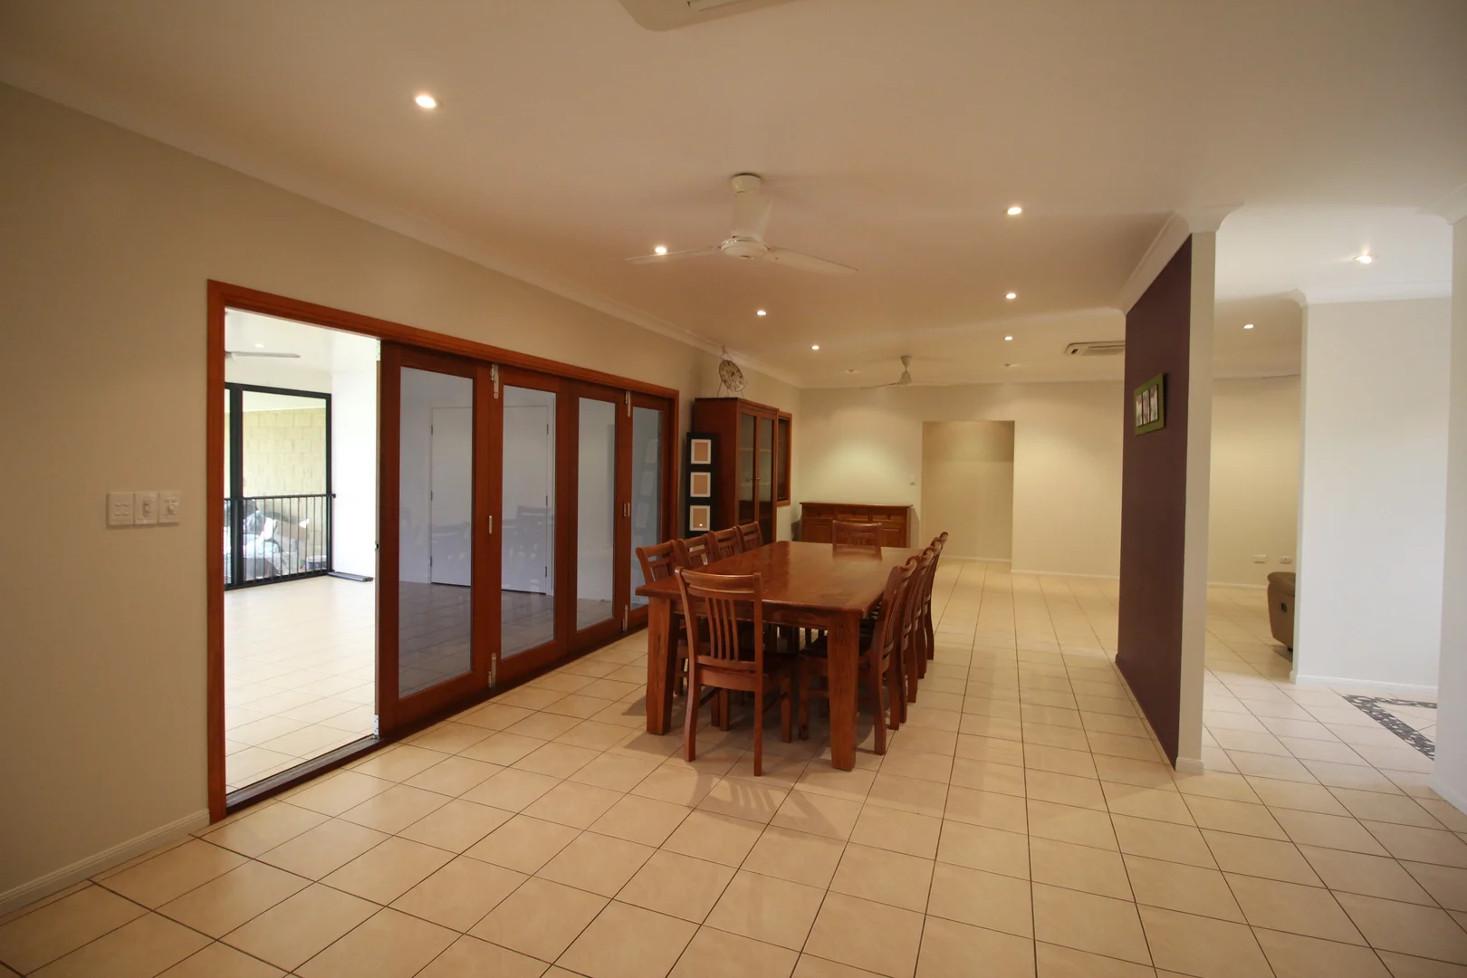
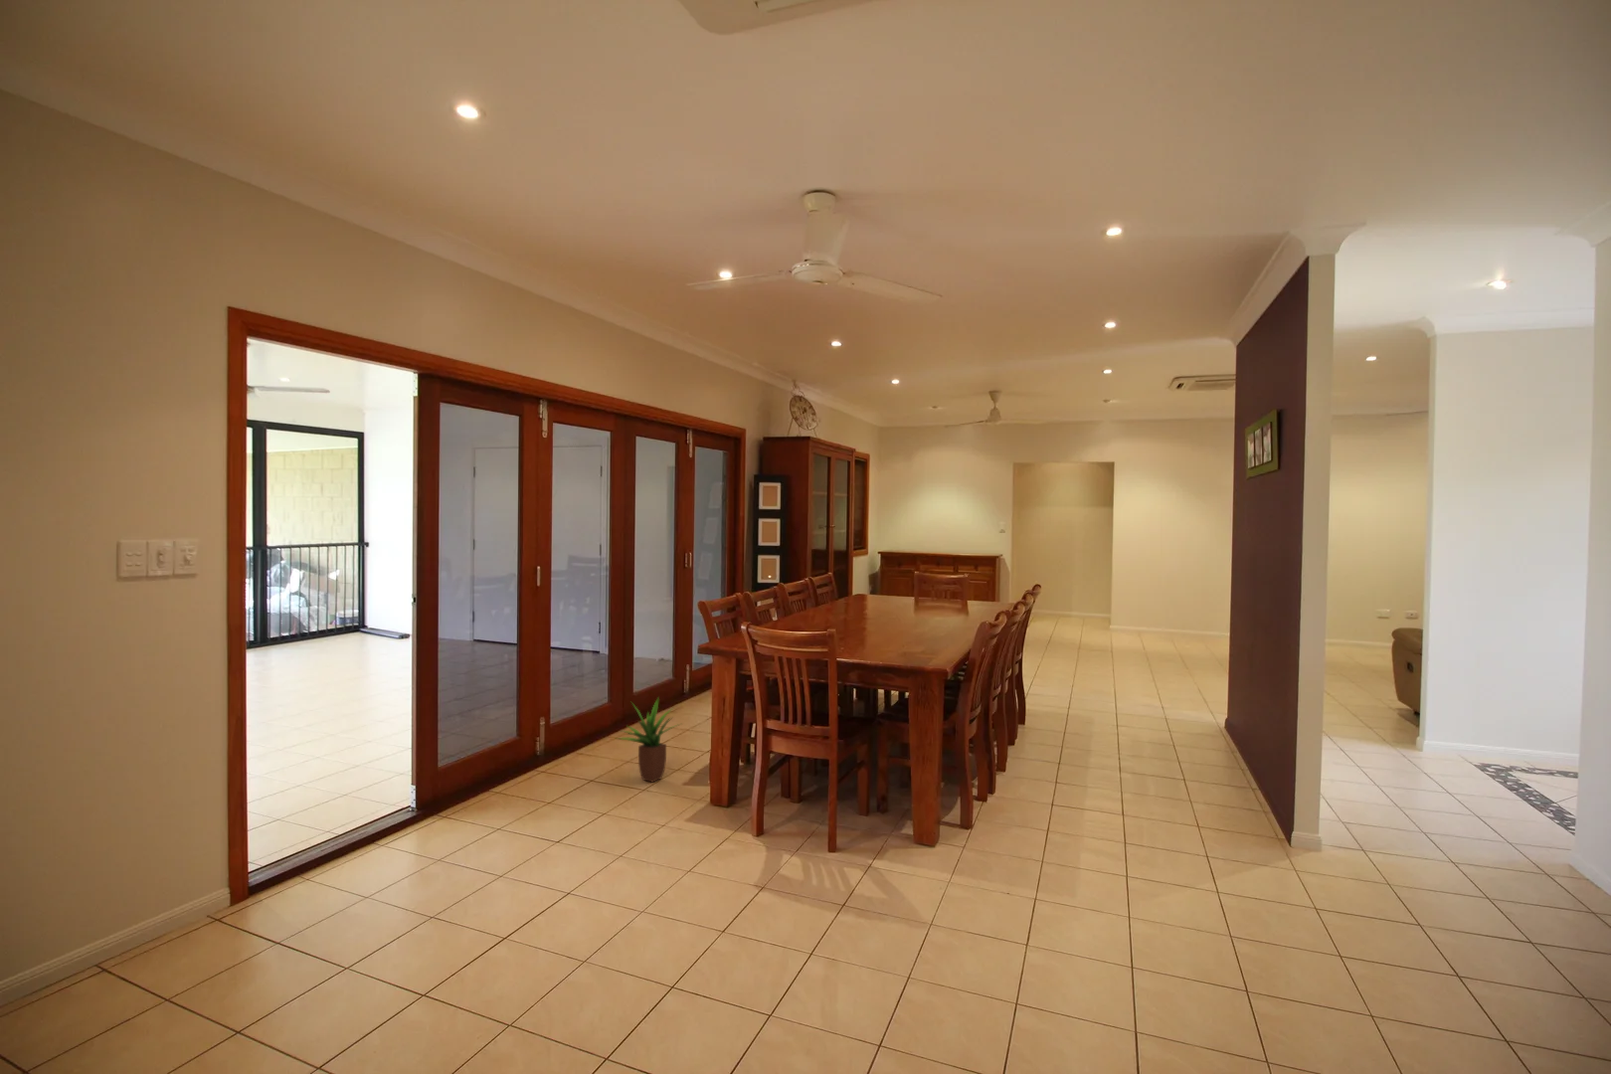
+ potted plant [616,696,684,784]
